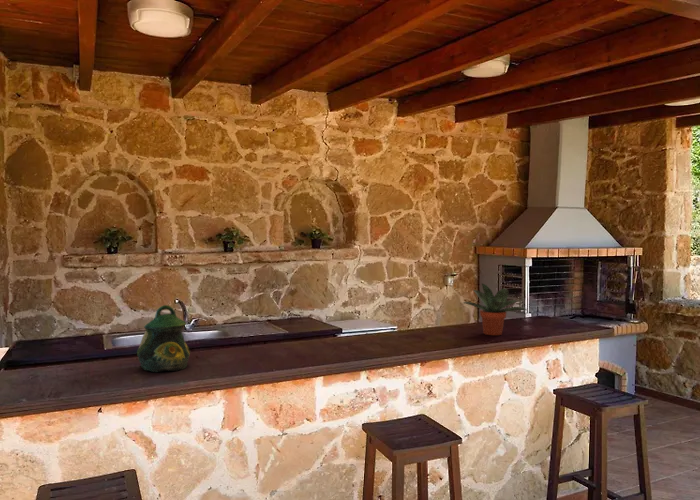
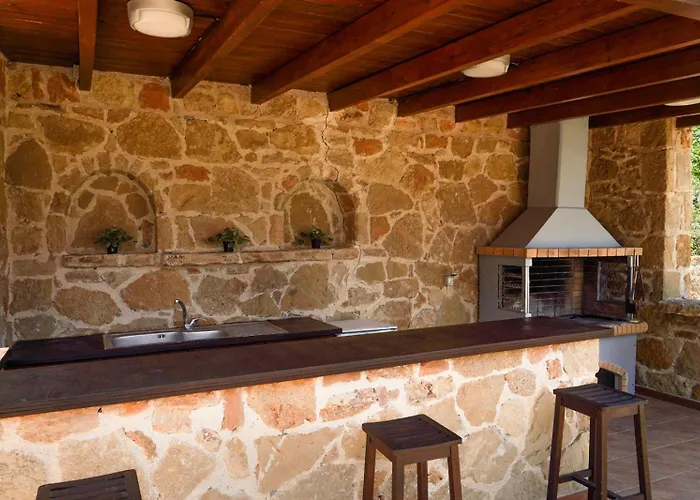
- ceramic pitcher [136,304,191,373]
- potted plant [462,282,528,336]
